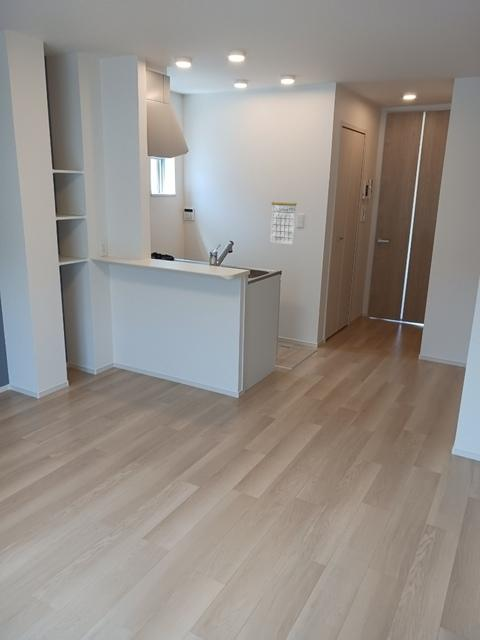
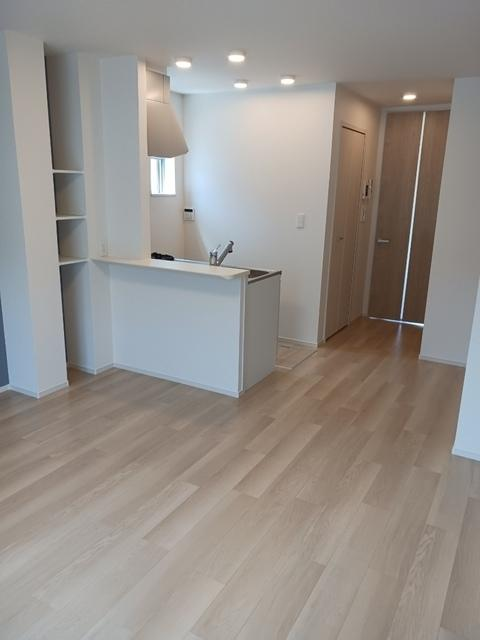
- calendar [270,197,297,245]
